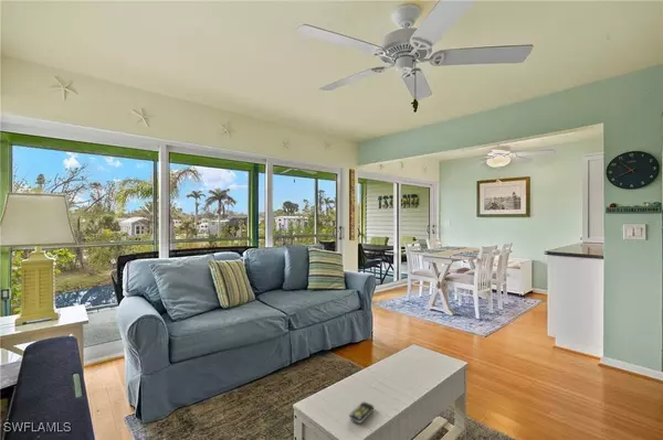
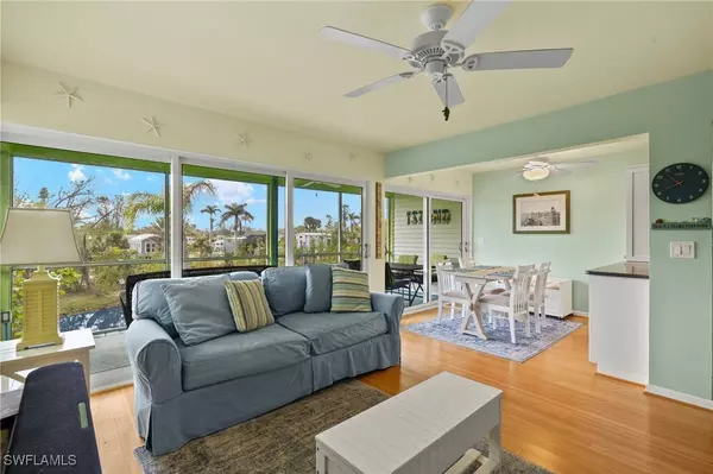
- remote control [348,401,375,425]
